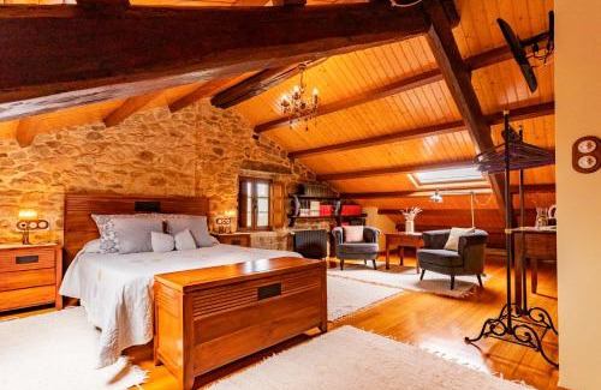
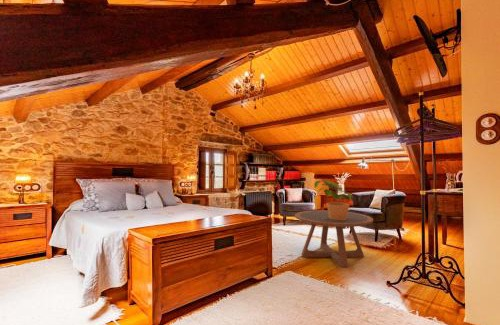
+ coffee table [294,209,374,268]
+ potted plant [313,180,353,220]
